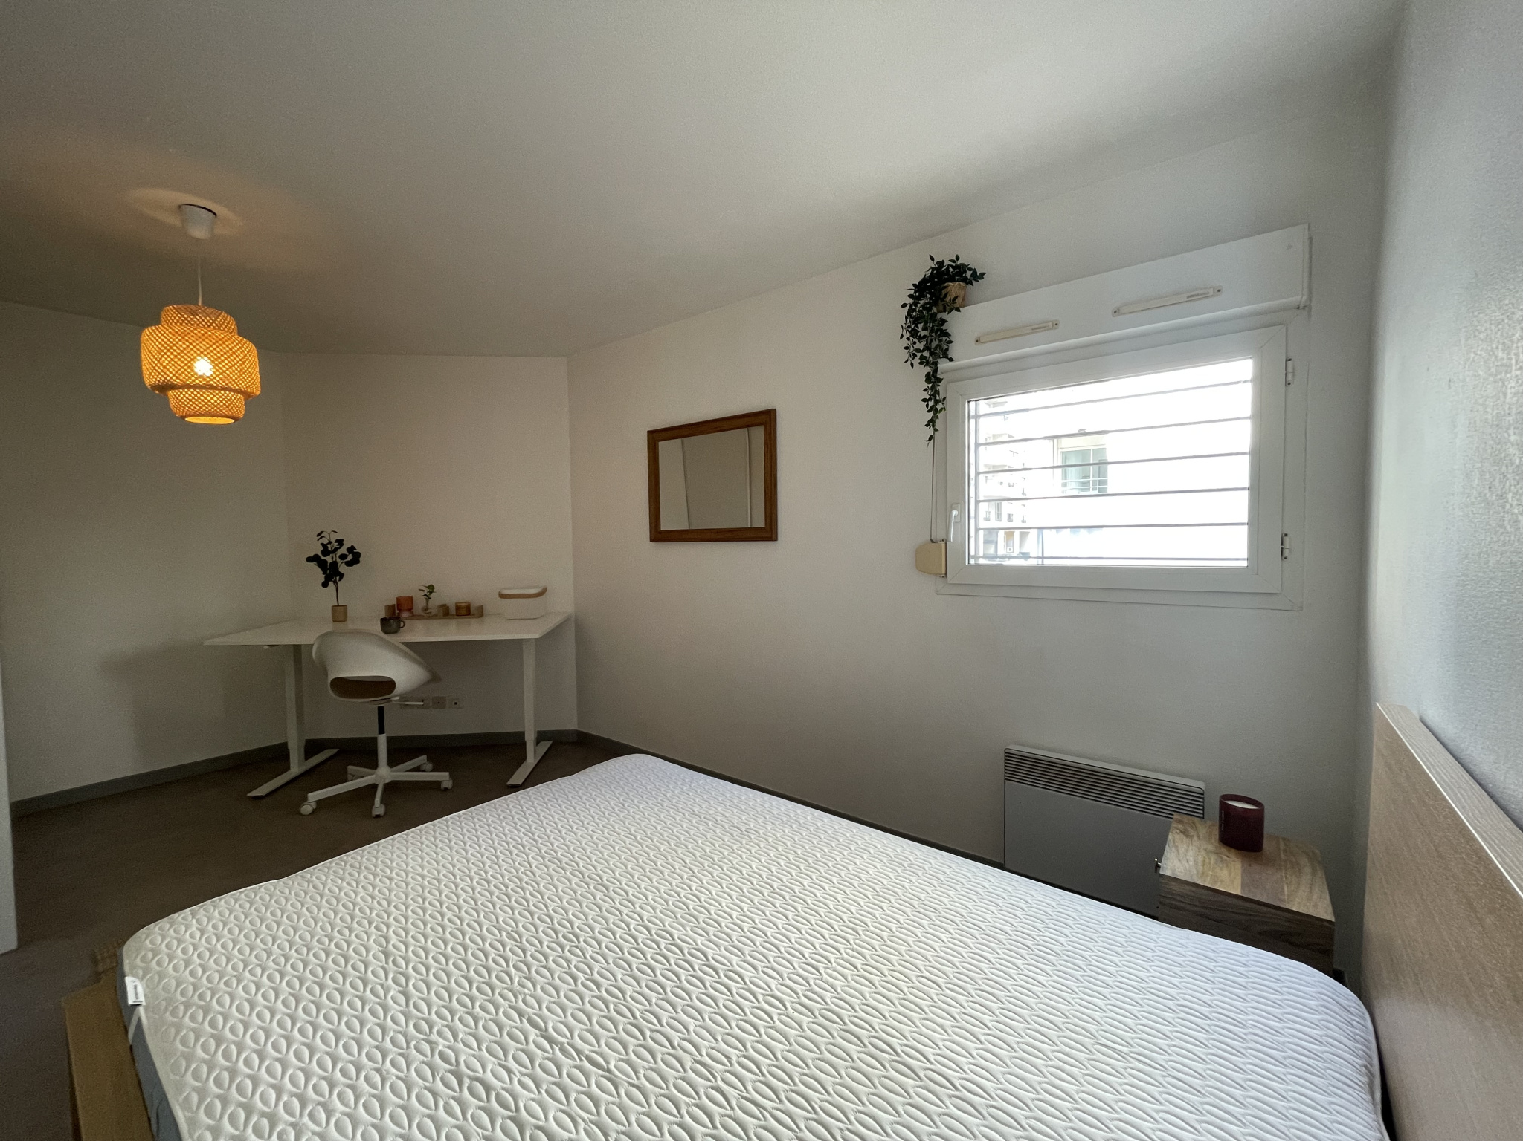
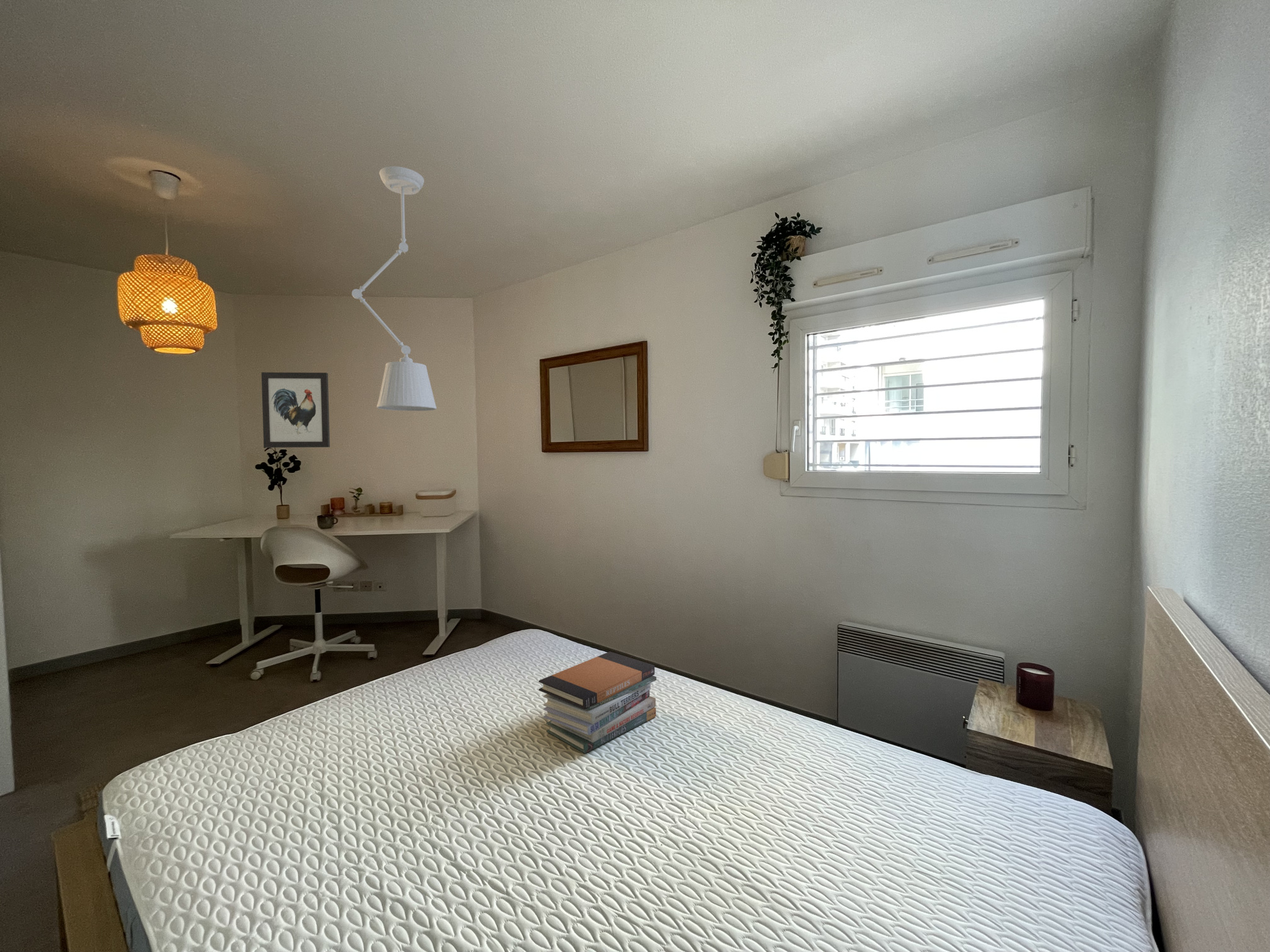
+ book stack [538,651,657,754]
+ pendant lamp [351,165,437,412]
+ wall art [261,372,331,448]
